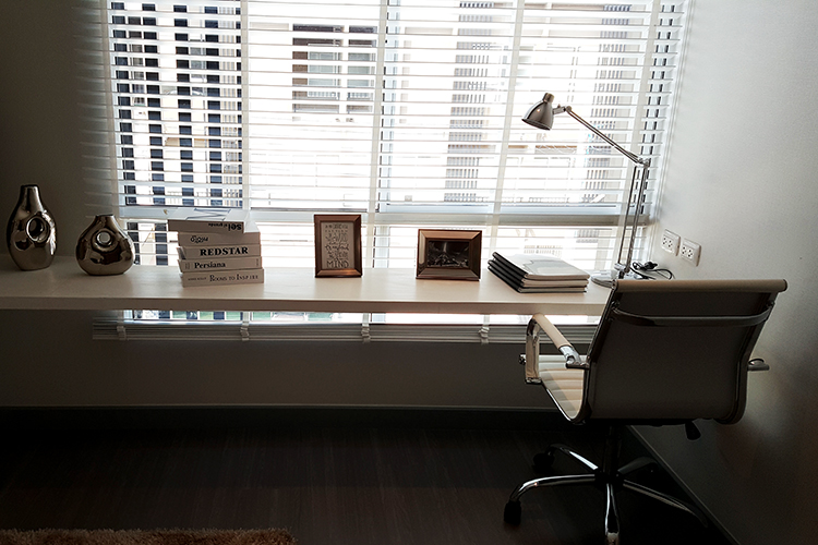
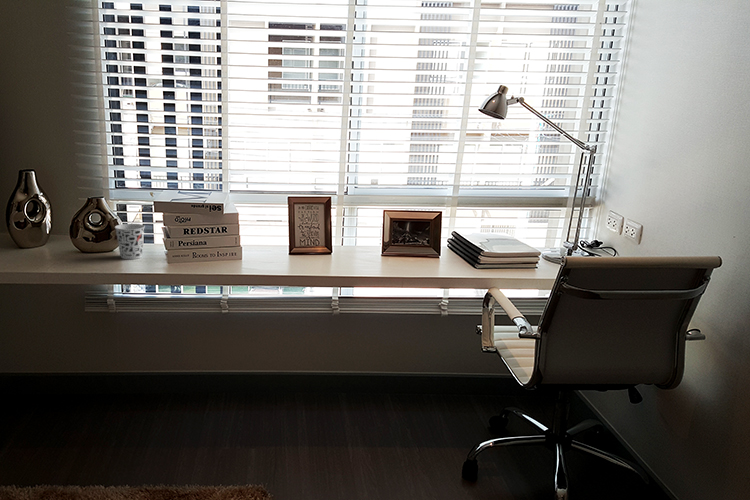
+ cup [114,223,146,260]
